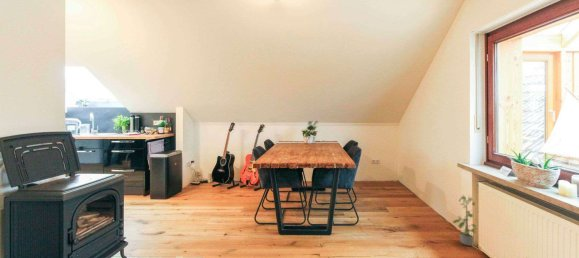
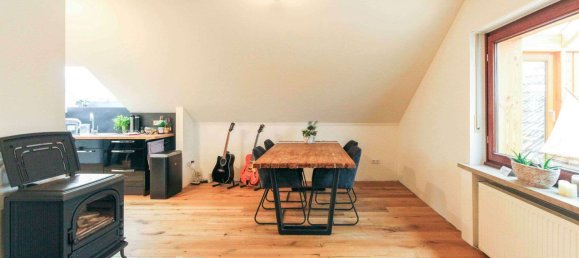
- potted plant [452,195,478,247]
